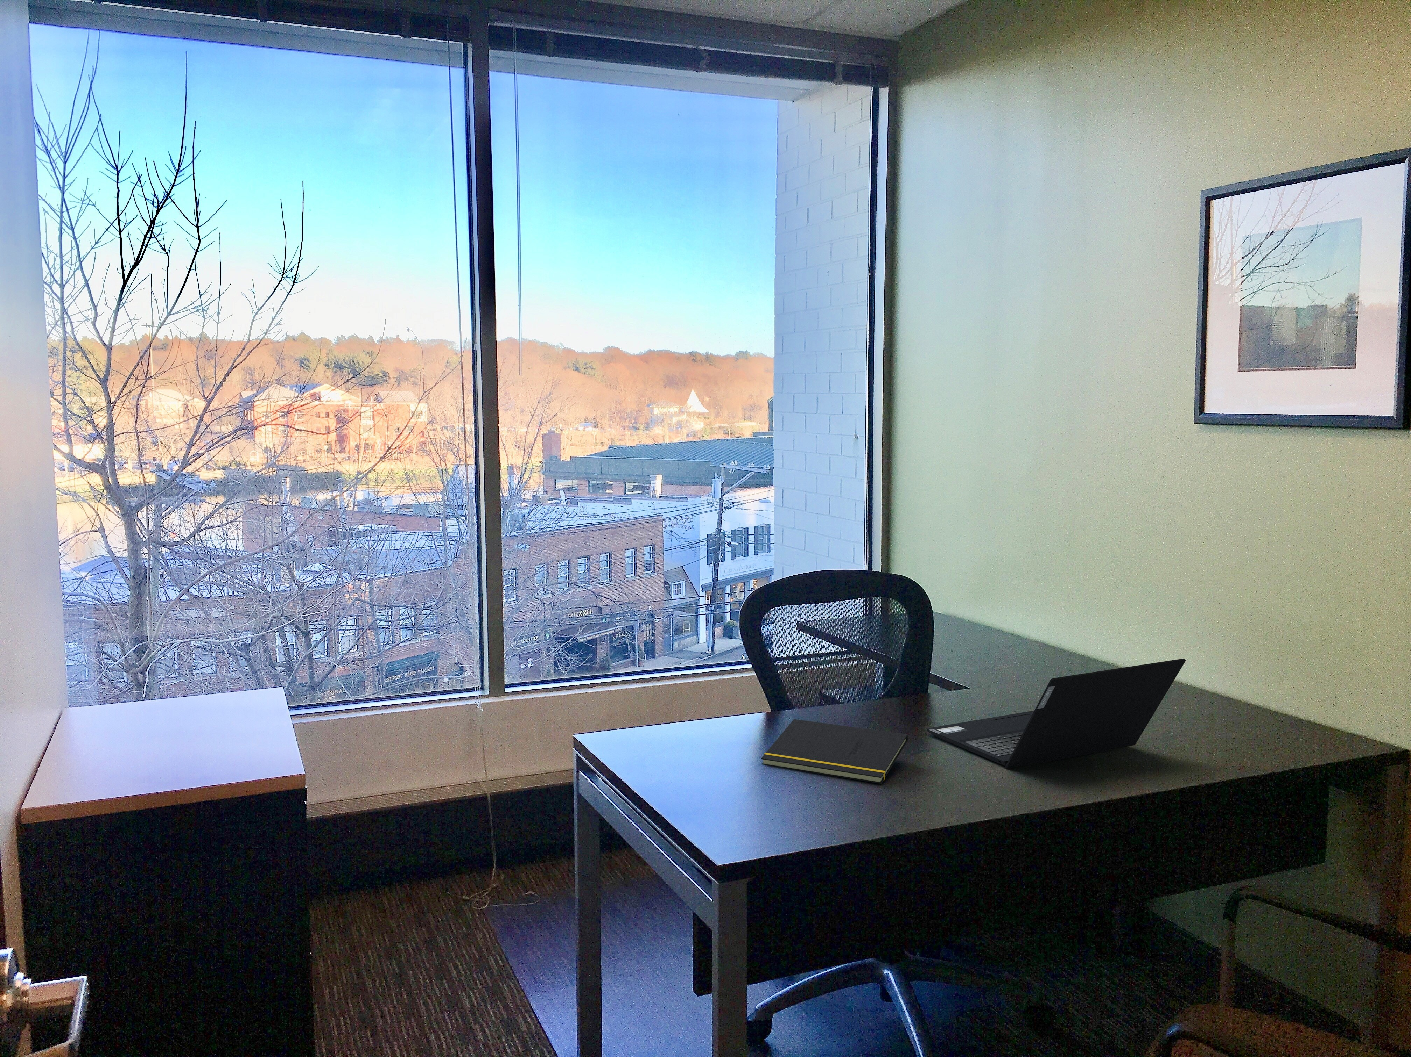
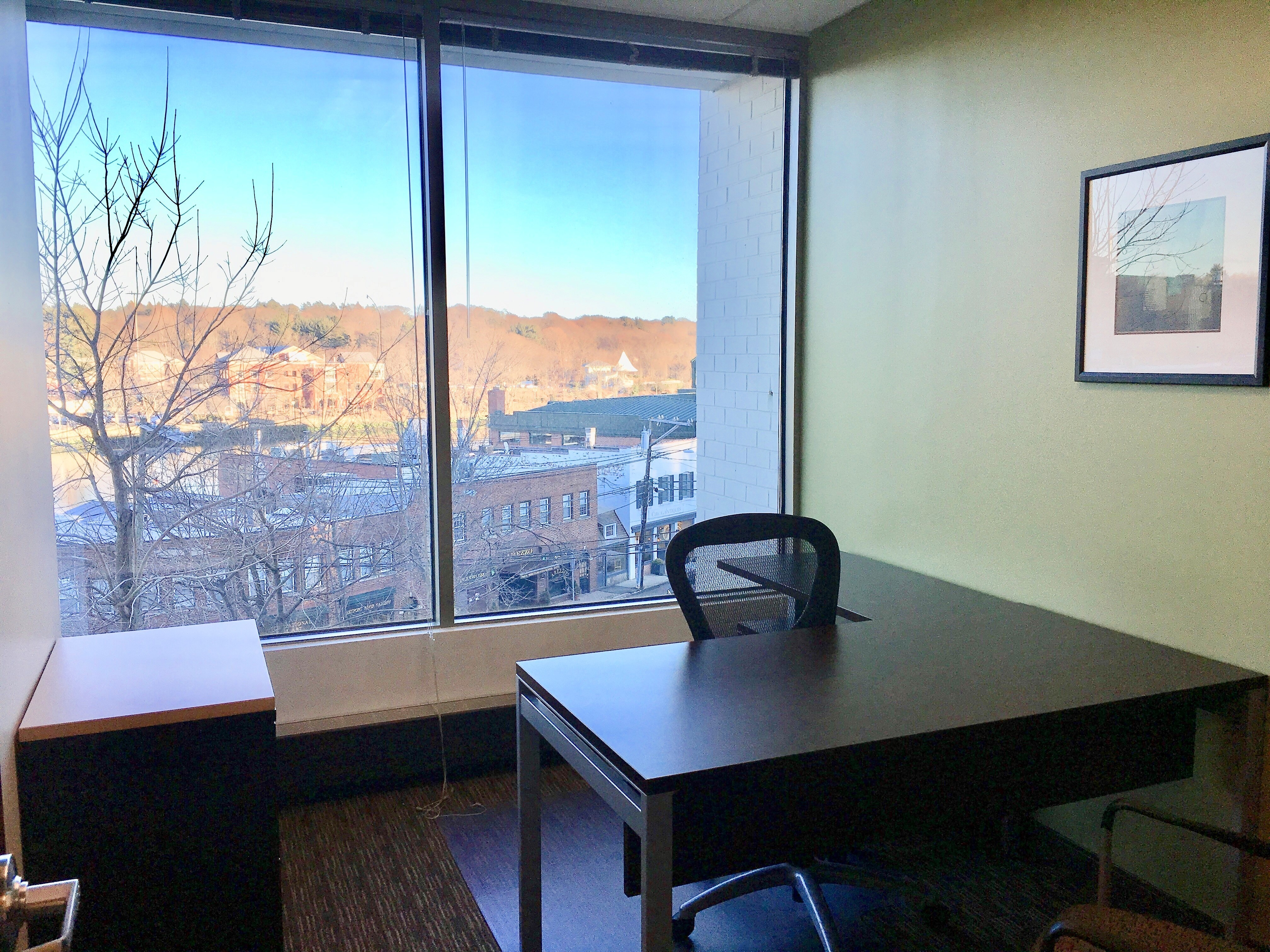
- notepad [761,718,908,784]
- laptop computer [925,658,1185,769]
